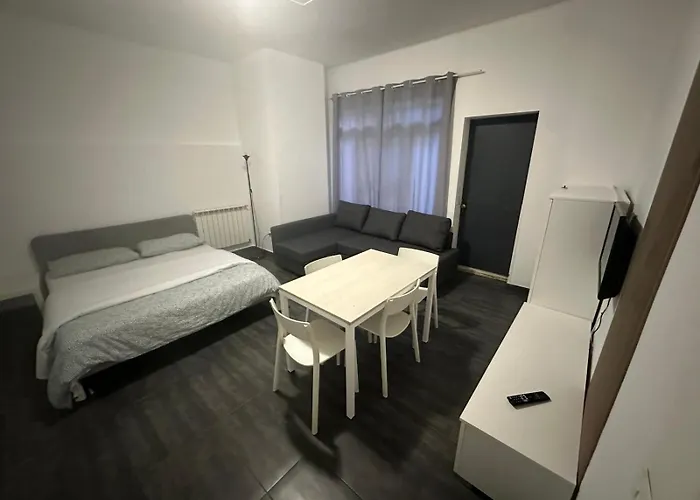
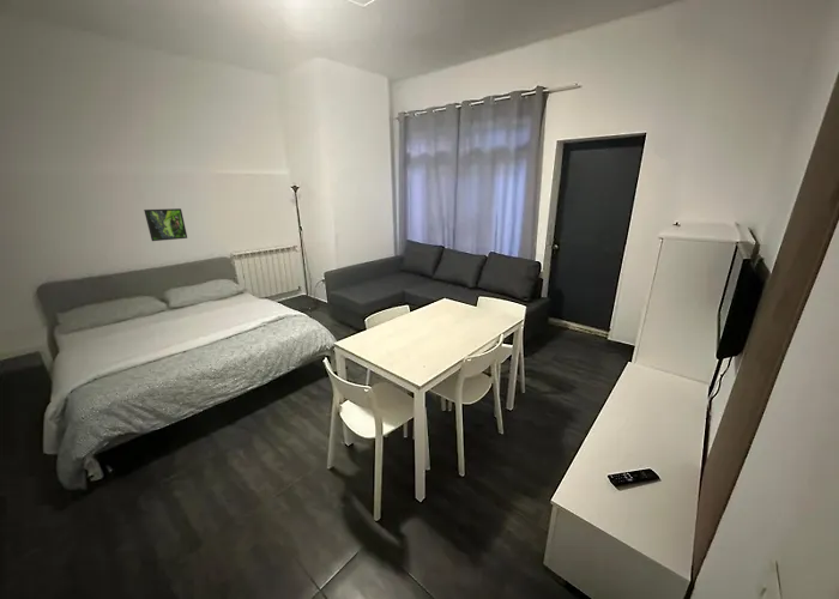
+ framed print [143,207,188,242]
